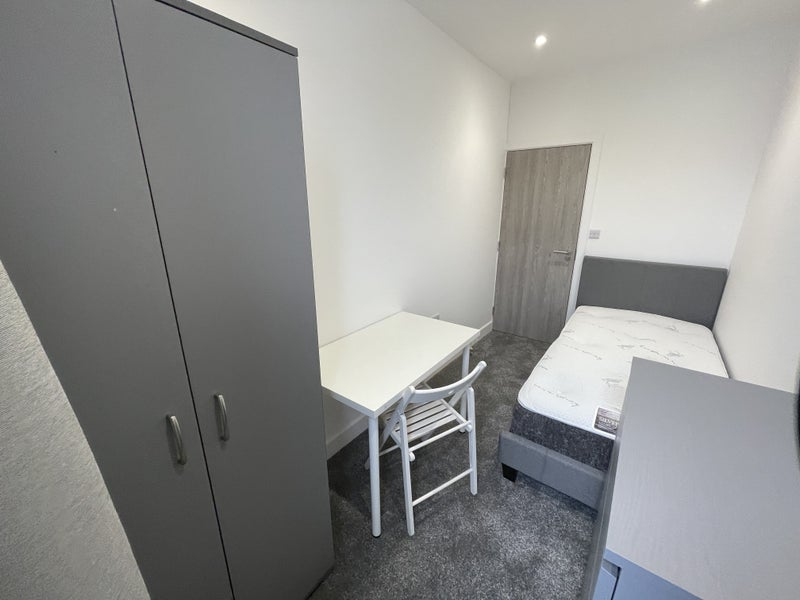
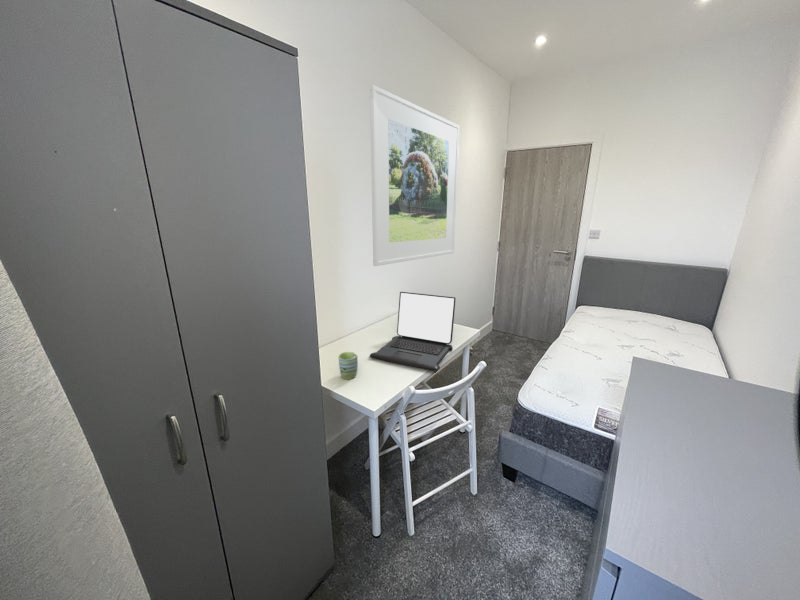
+ laptop [368,291,457,372]
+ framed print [369,84,460,267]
+ mug [337,351,359,380]
